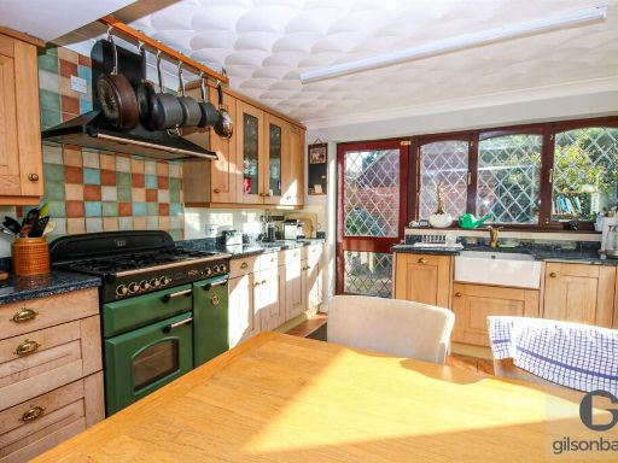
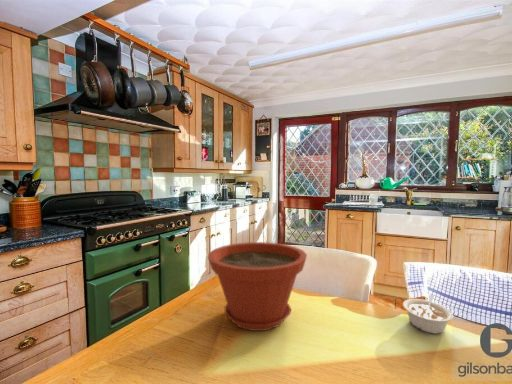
+ legume [402,294,454,334]
+ plant pot [207,241,308,332]
